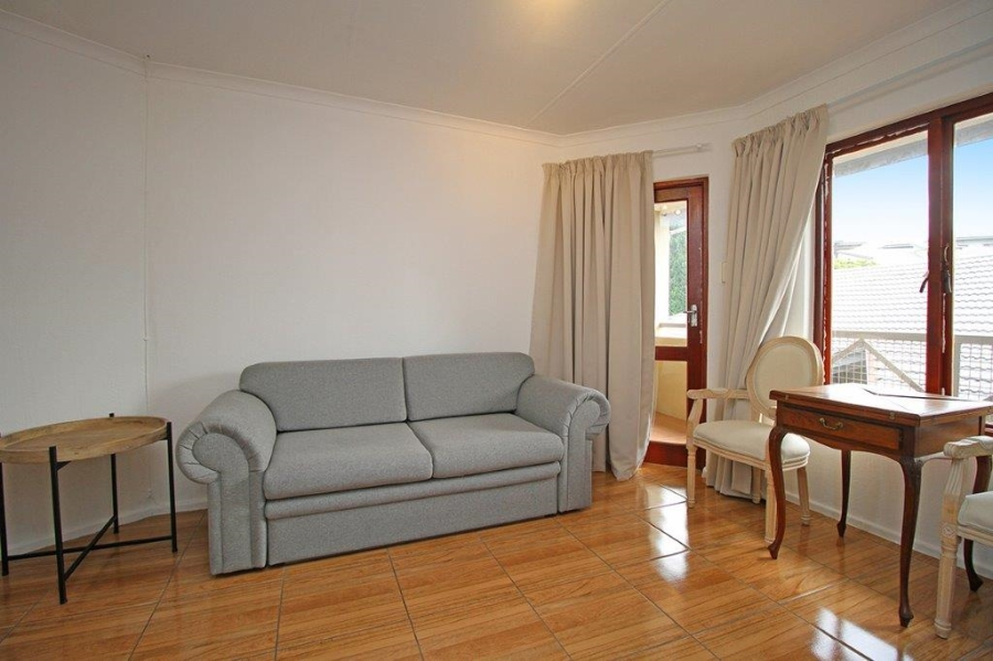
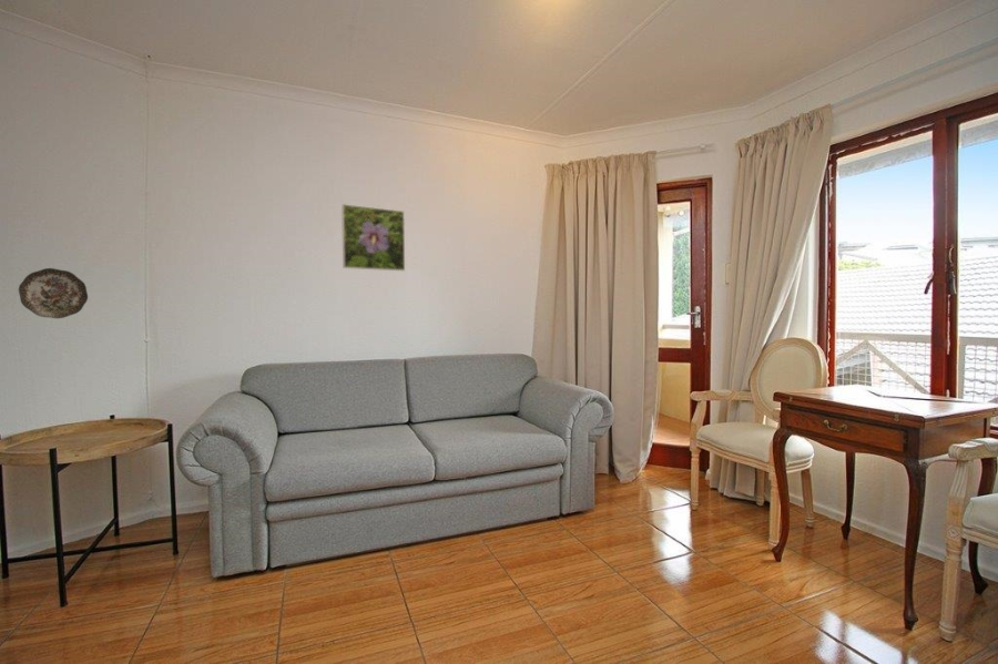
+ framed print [340,203,406,272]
+ decorative plate [18,267,89,319]
